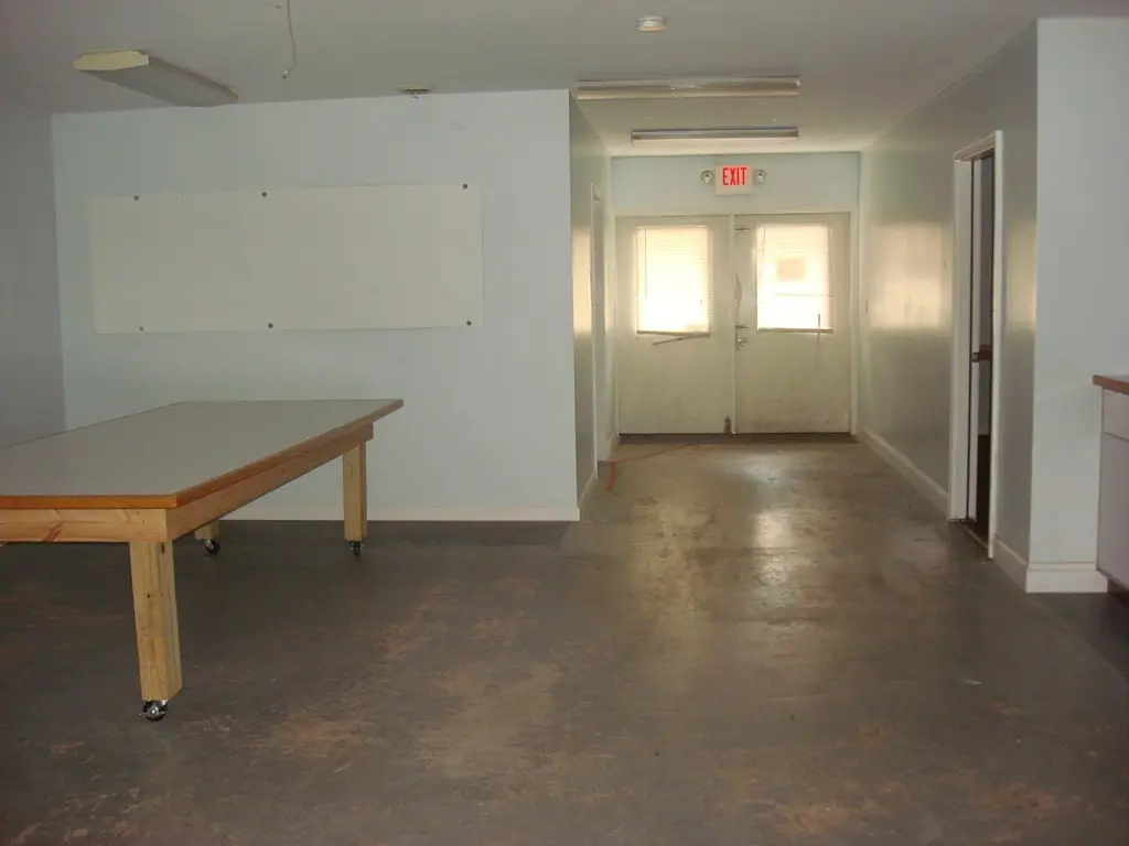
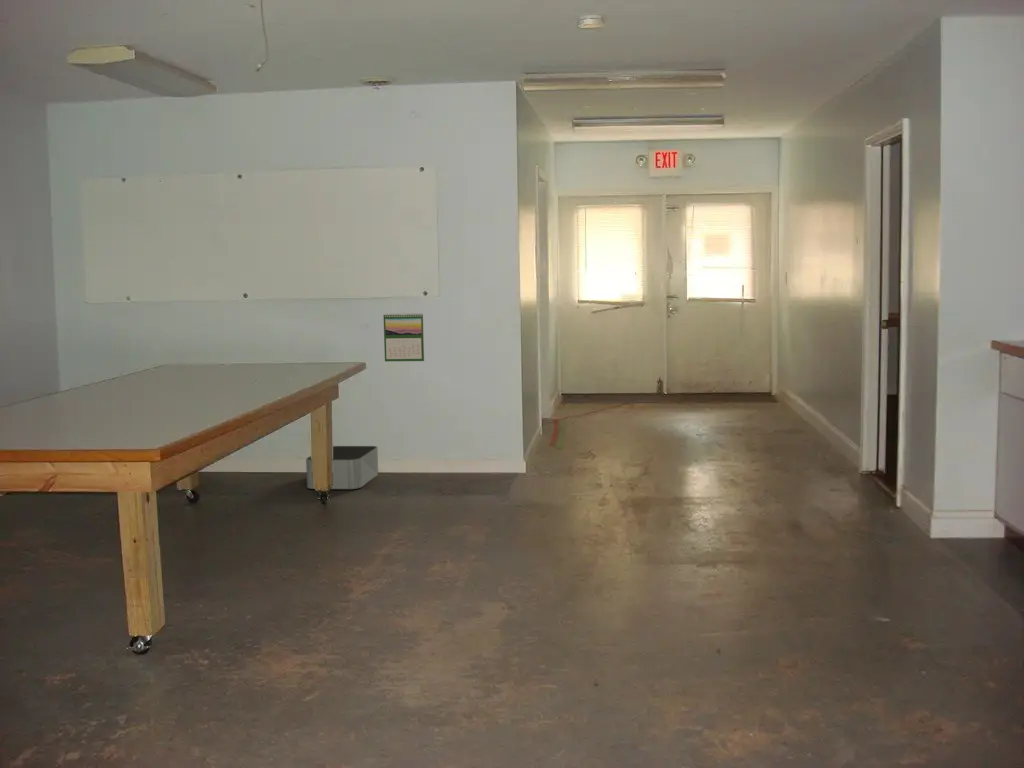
+ storage bin [305,445,379,490]
+ calendar [383,312,425,362]
